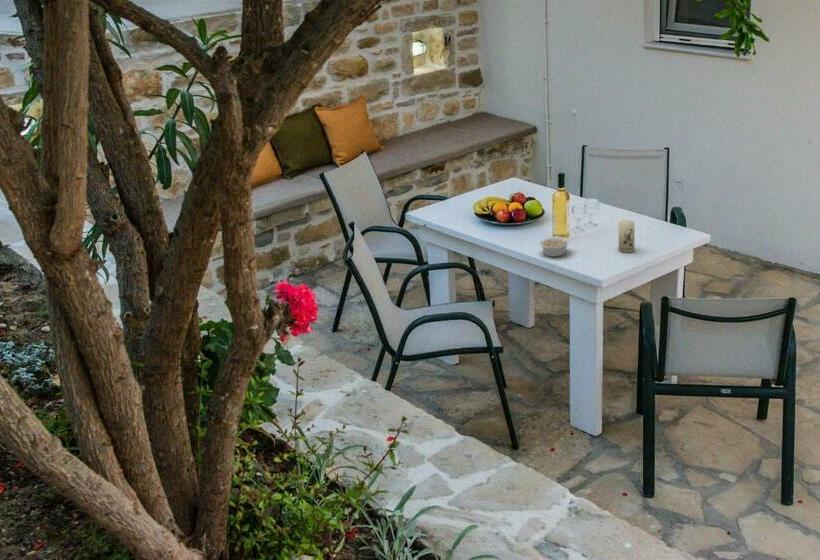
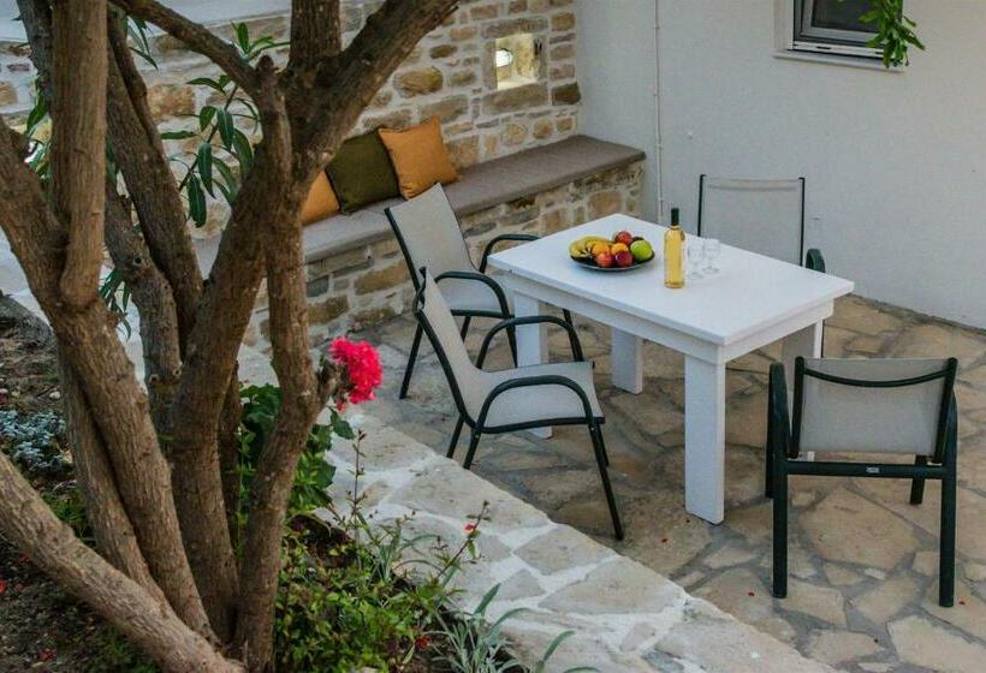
- candle [617,219,635,254]
- legume [538,234,575,258]
